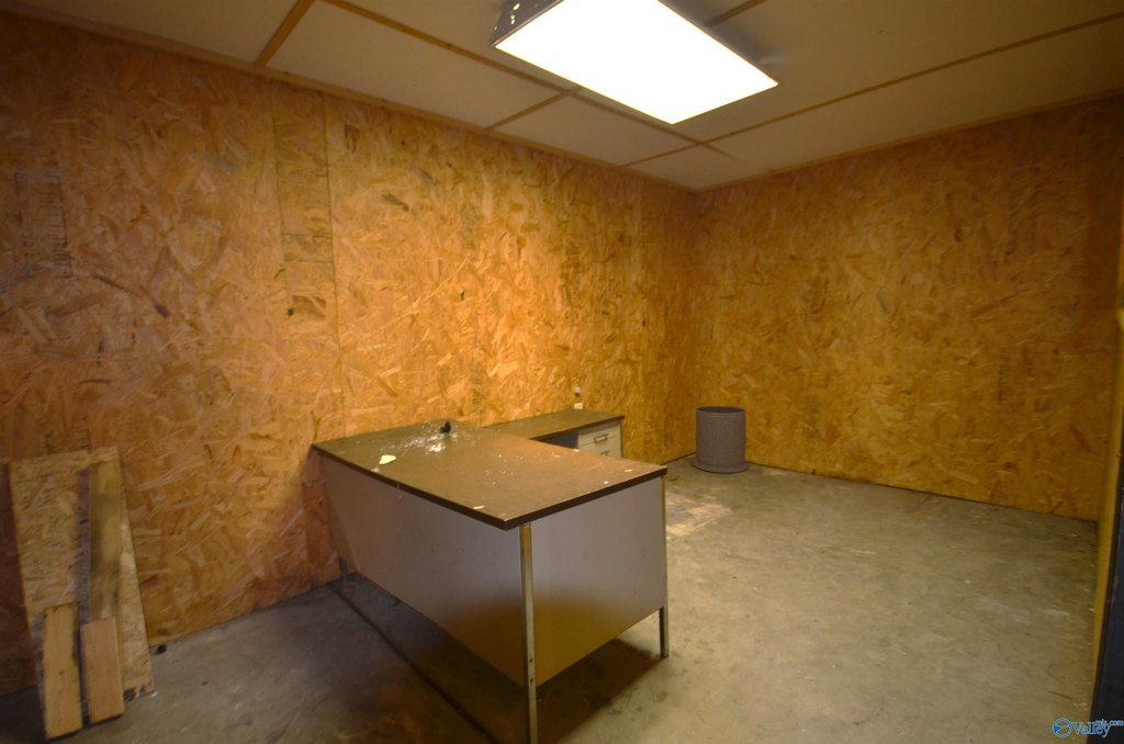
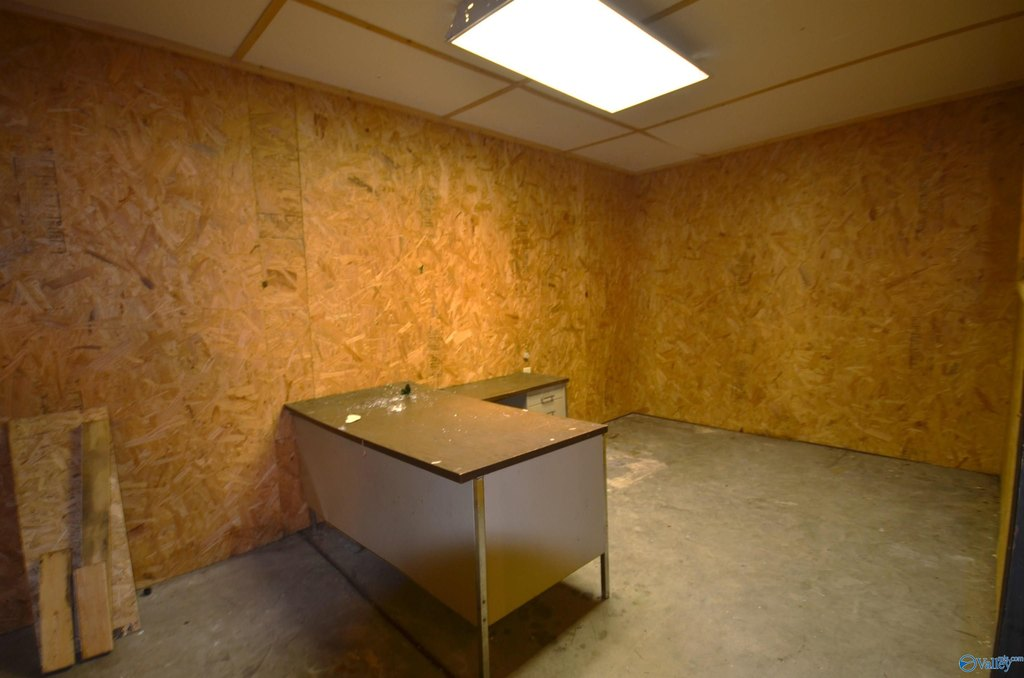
- trash can [692,405,750,474]
